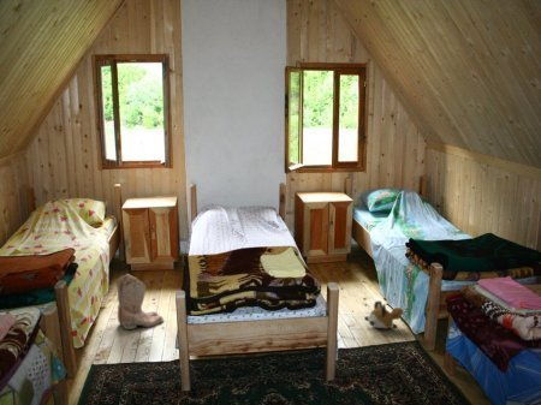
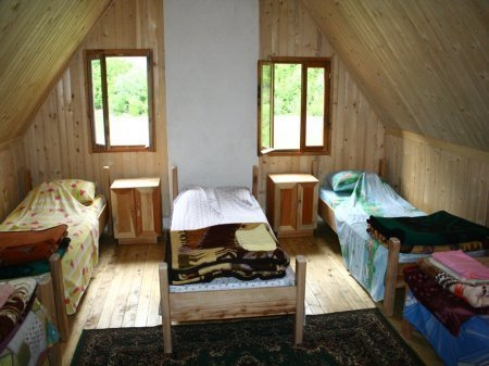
- plush toy [363,300,405,329]
- boots [115,273,165,330]
